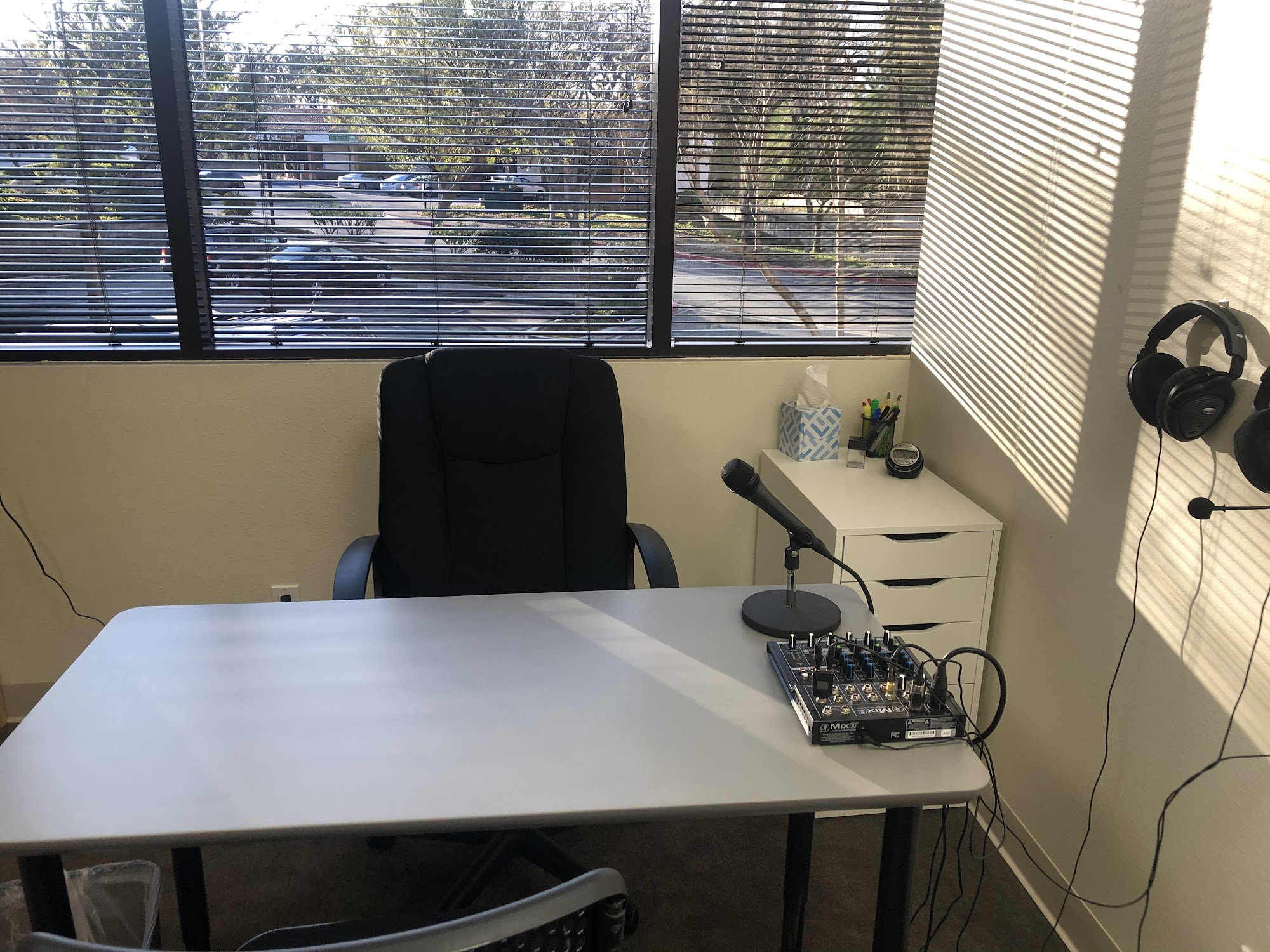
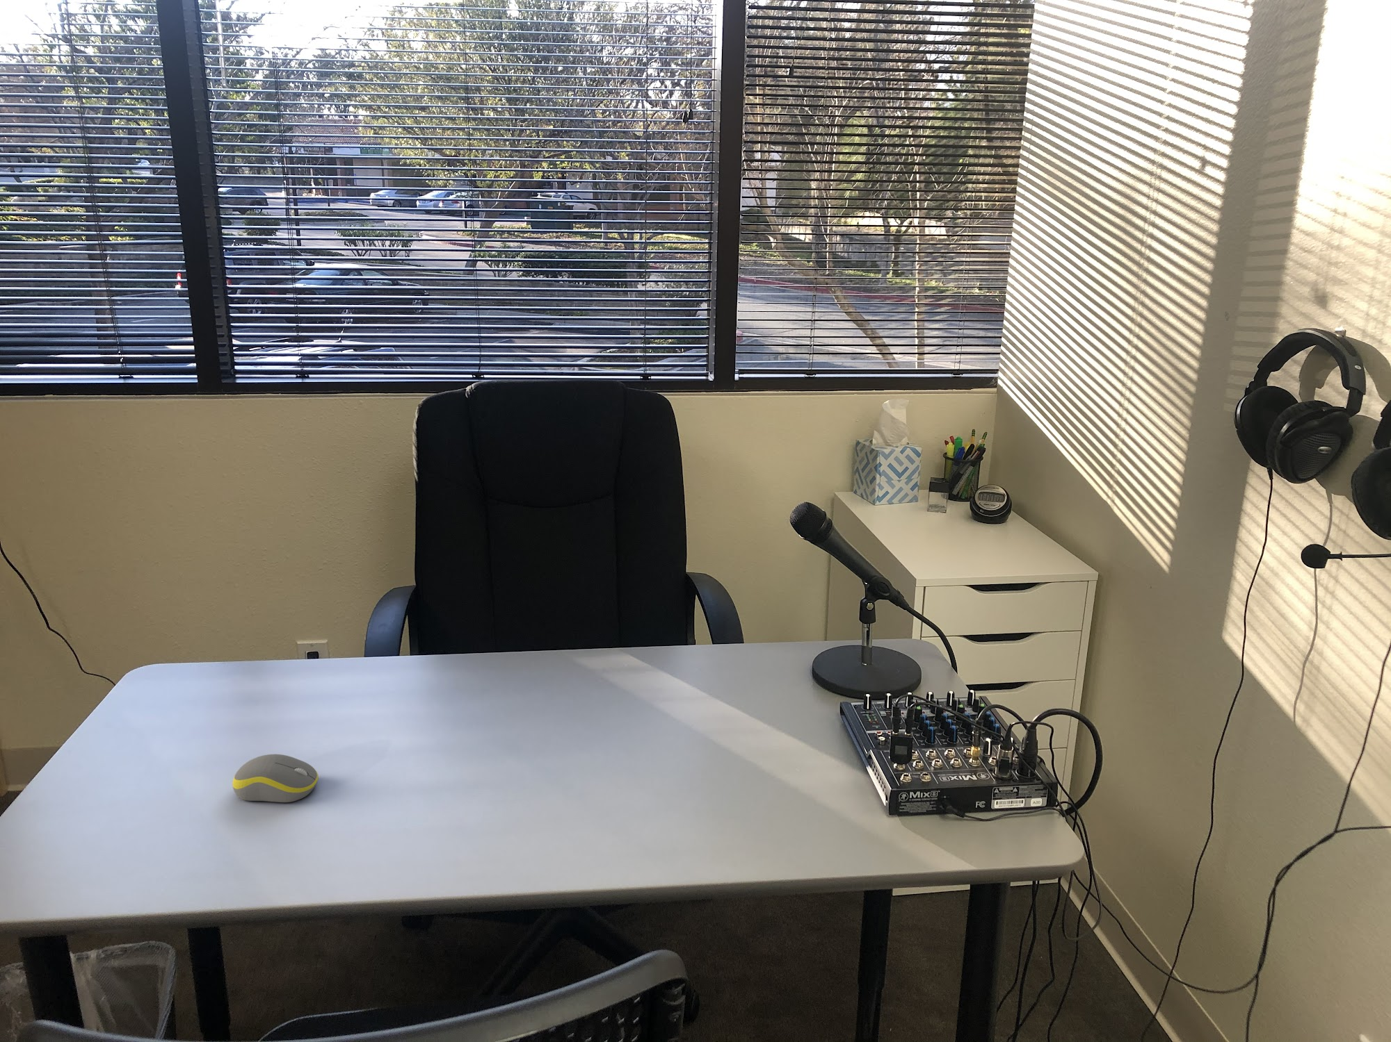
+ computer mouse [231,754,319,803]
